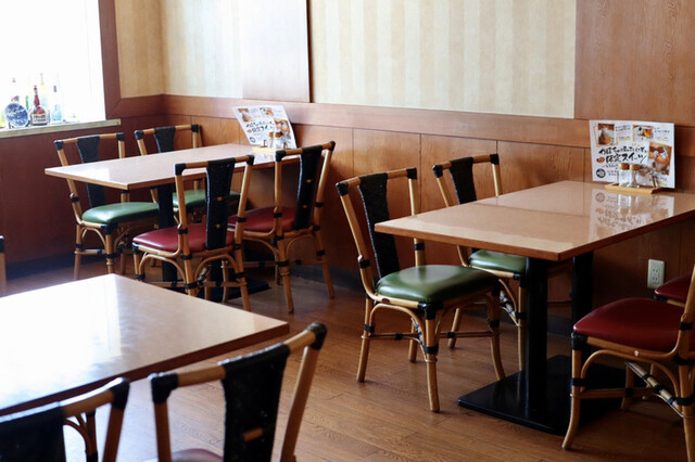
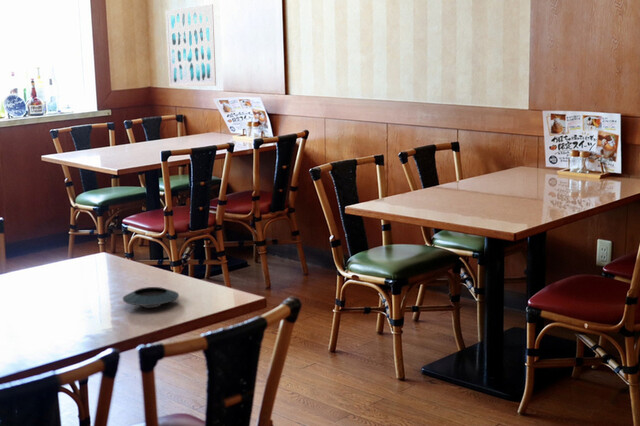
+ saucer [122,286,180,308]
+ wall art [165,3,217,88]
